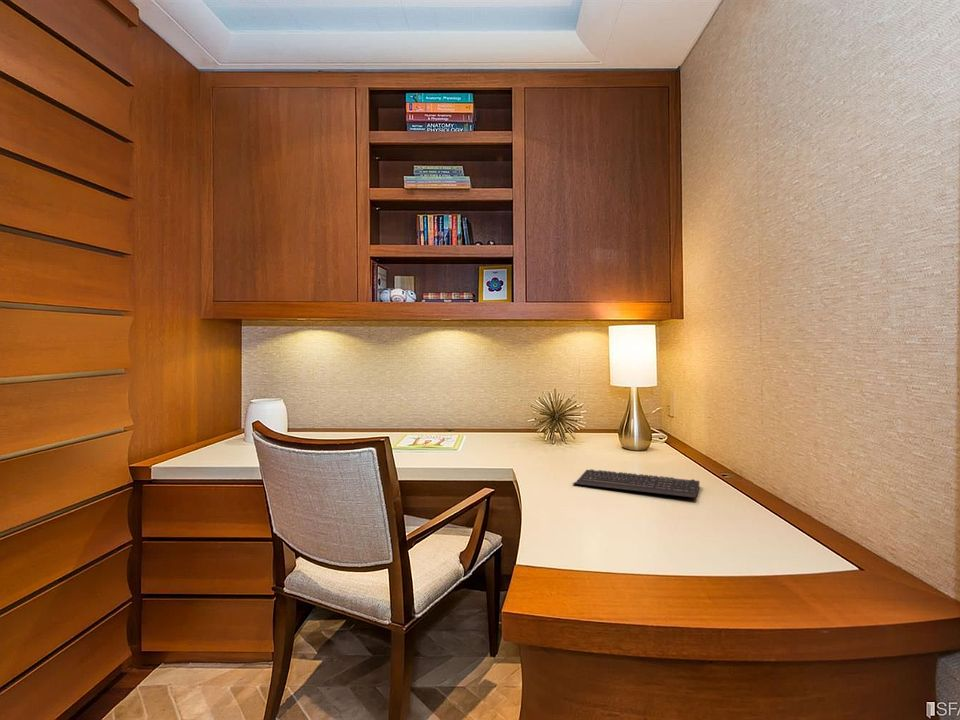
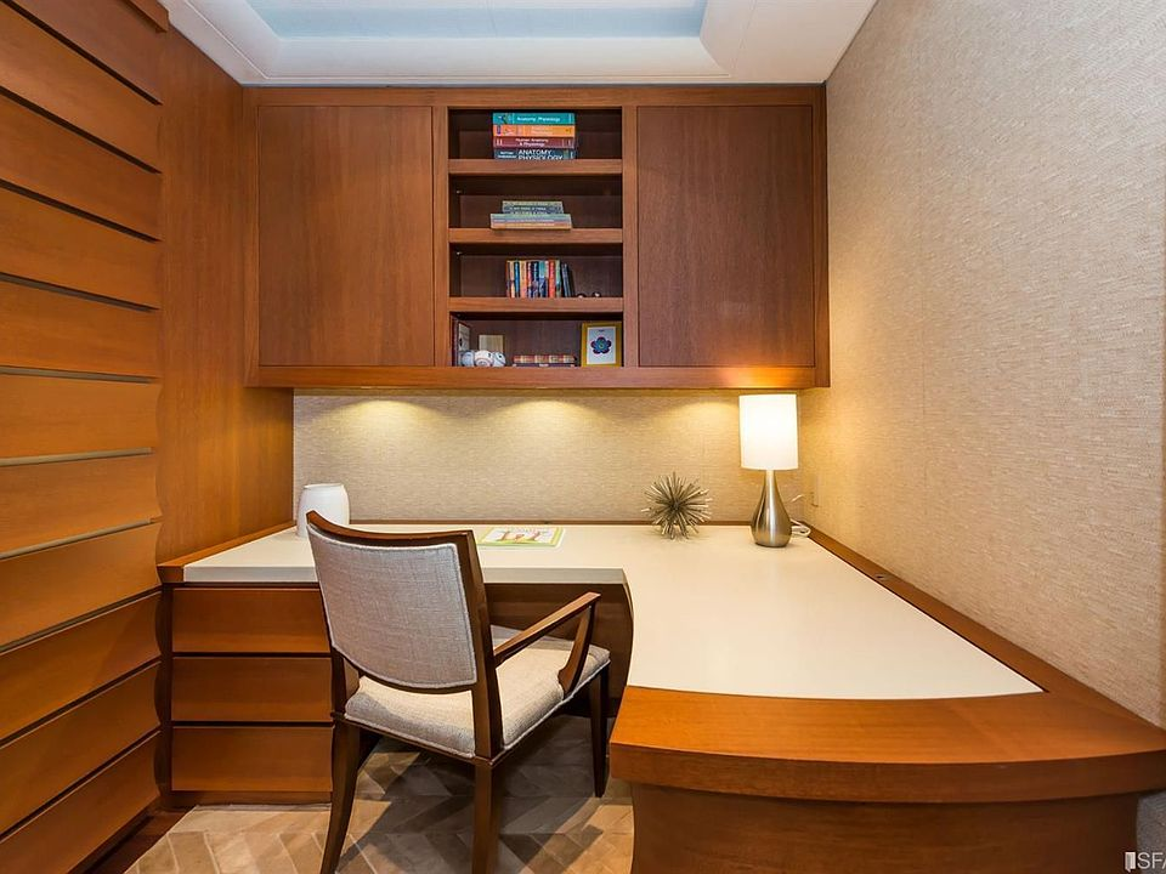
- keyboard [572,468,700,499]
